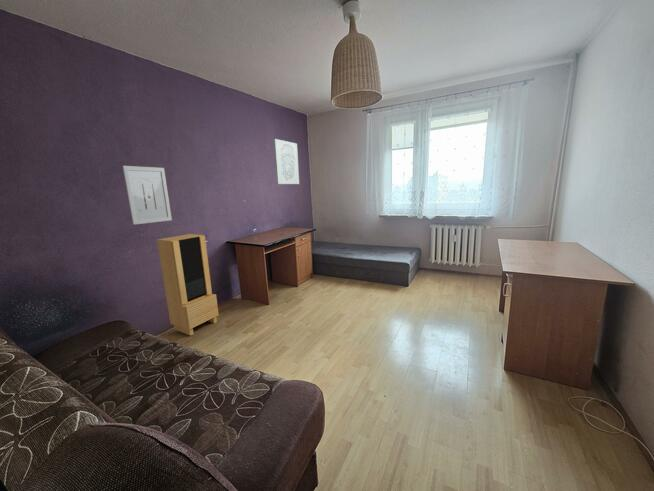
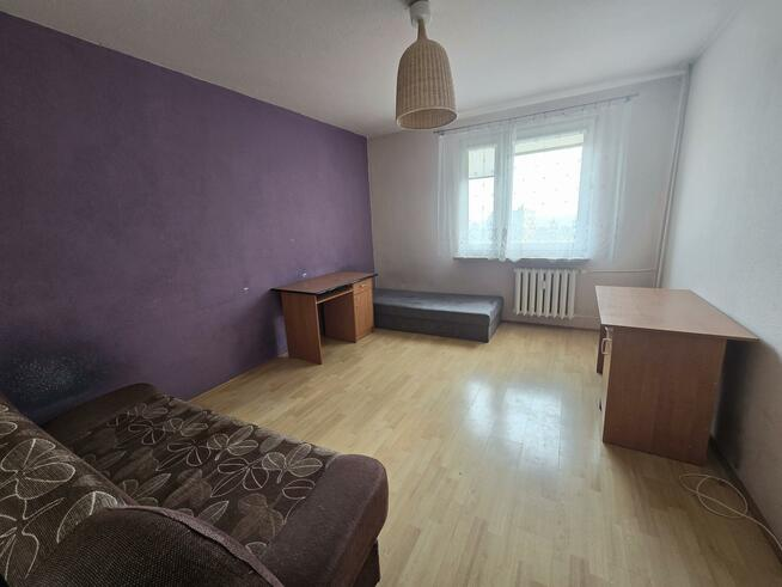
- storage cabinet [156,233,220,337]
- wall art [272,138,300,185]
- wall art [122,165,173,226]
